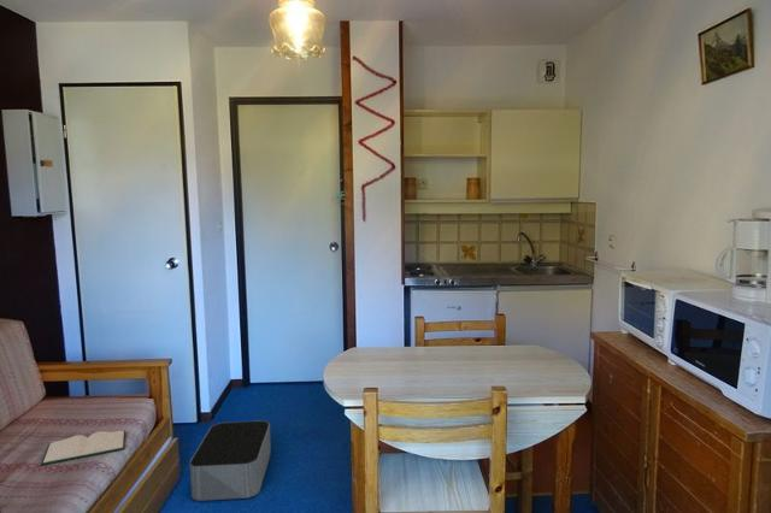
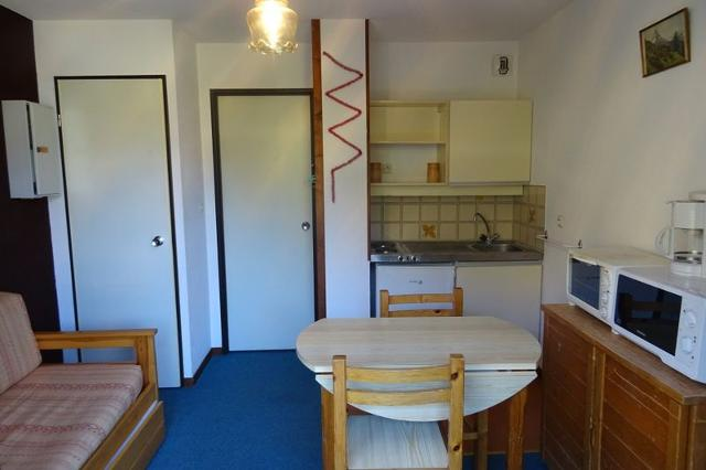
- hardback book [40,430,126,466]
- storage bin [189,419,272,502]
